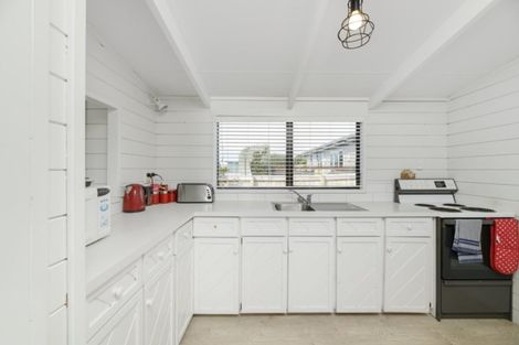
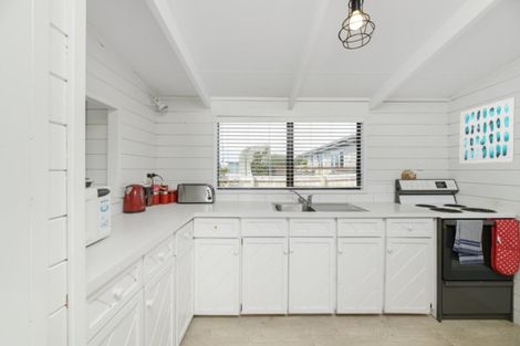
+ wall art [458,96,517,165]
